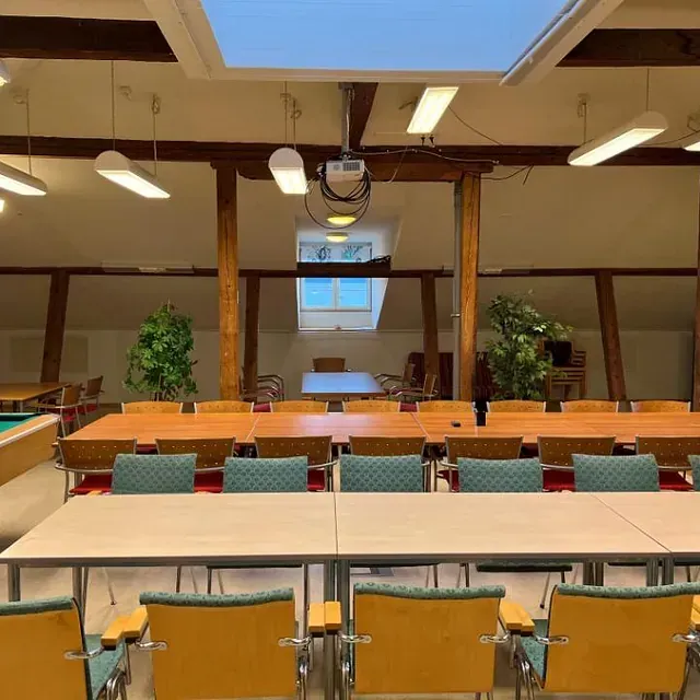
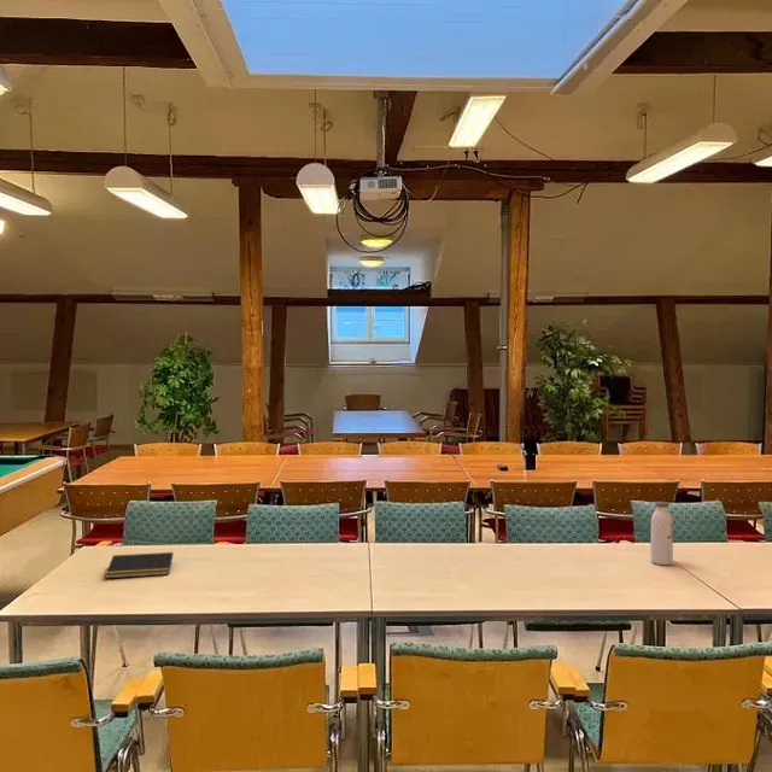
+ notepad [104,551,174,579]
+ water bottle [650,501,674,566]
